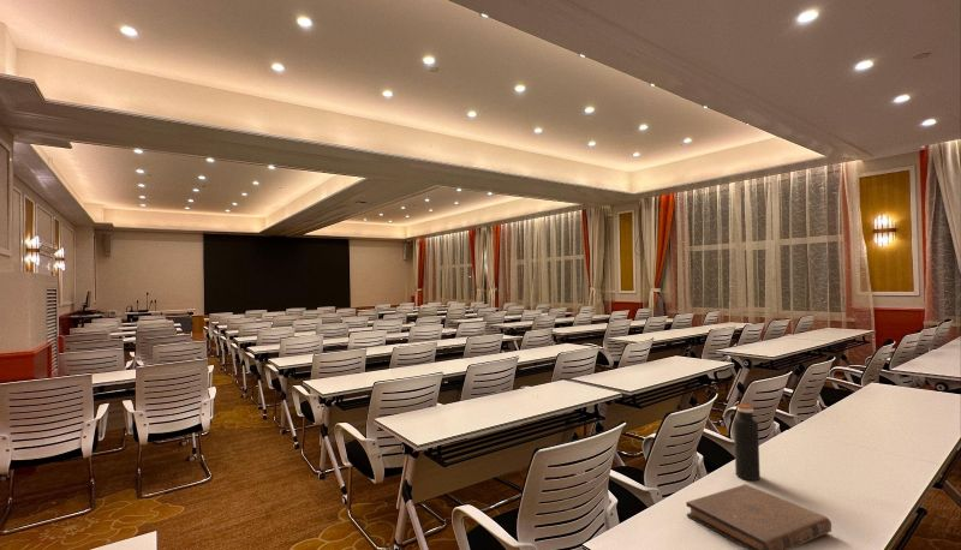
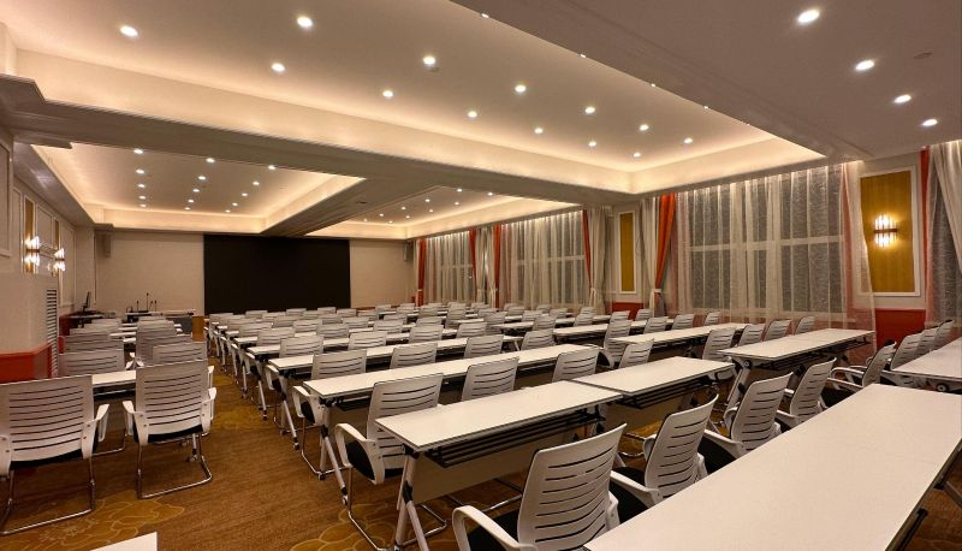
- book [685,483,832,550]
- water bottle [733,402,762,482]
